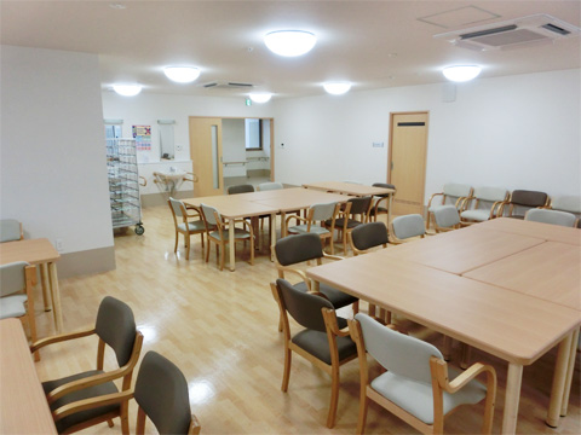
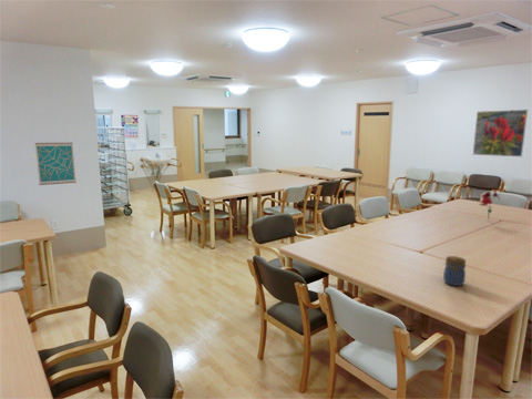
+ wall art [34,142,78,186]
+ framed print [472,109,529,157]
+ artificial flower [478,188,501,222]
+ jar [442,255,467,287]
